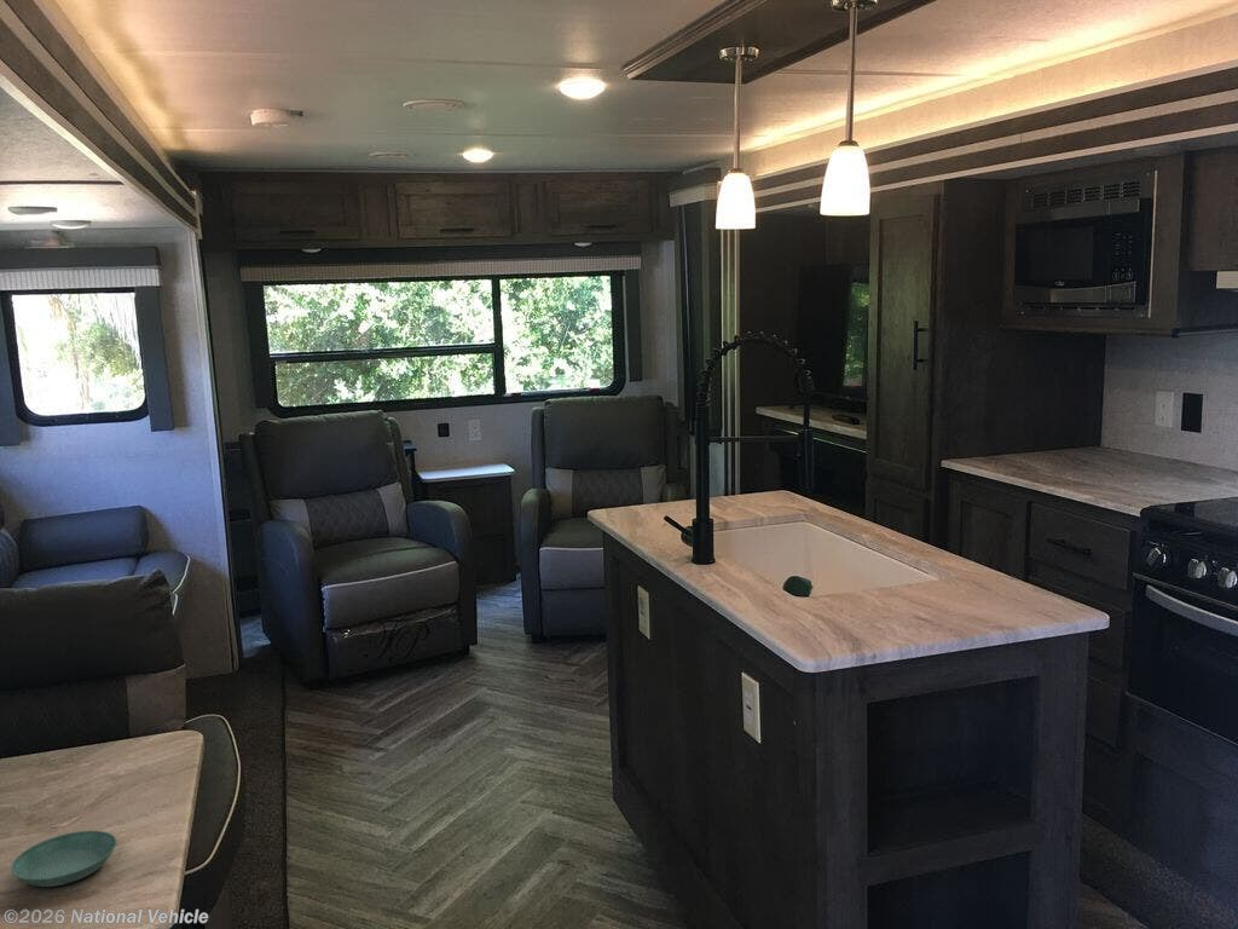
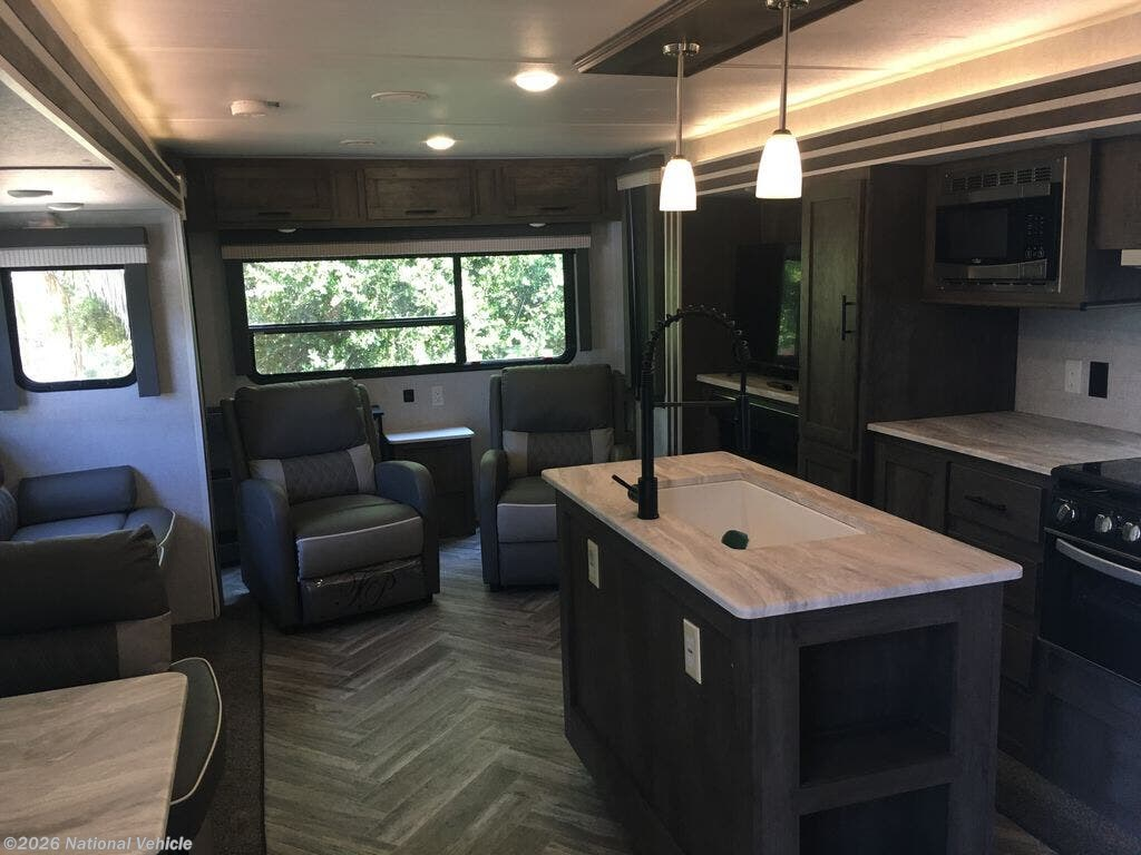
- saucer [10,830,118,888]
